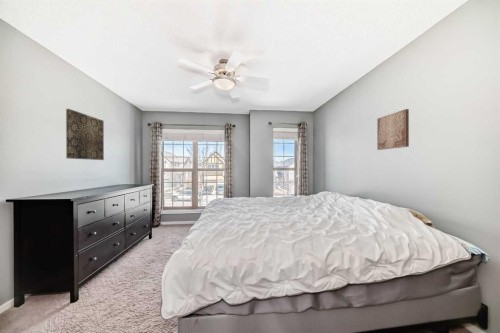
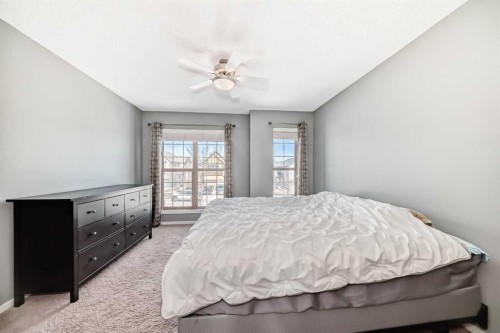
- wall art [376,108,410,151]
- wall art [65,108,105,161]
